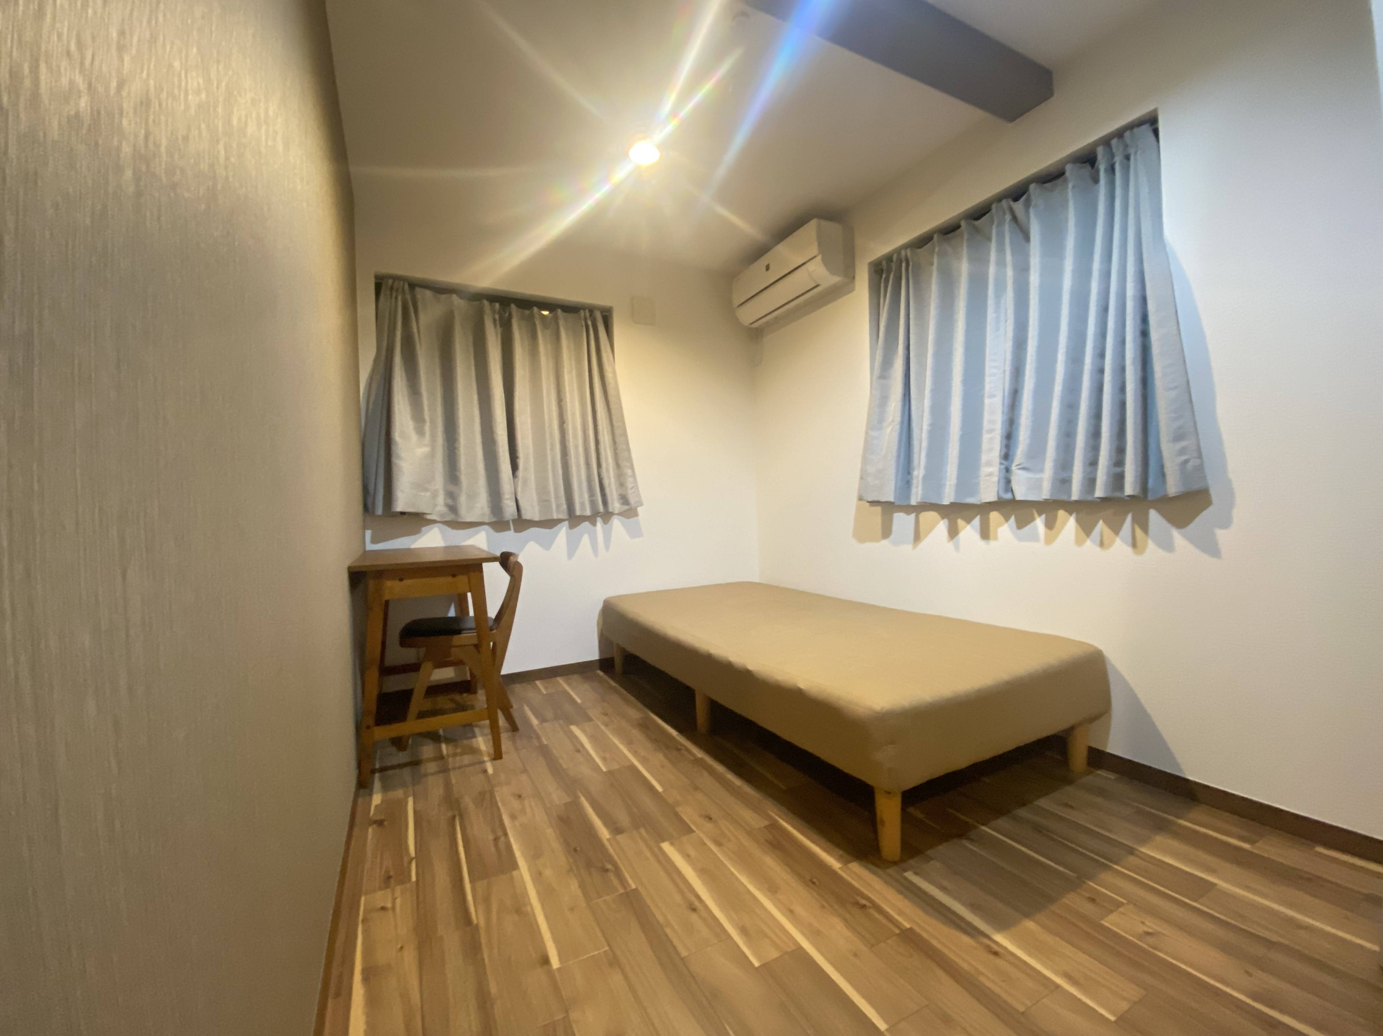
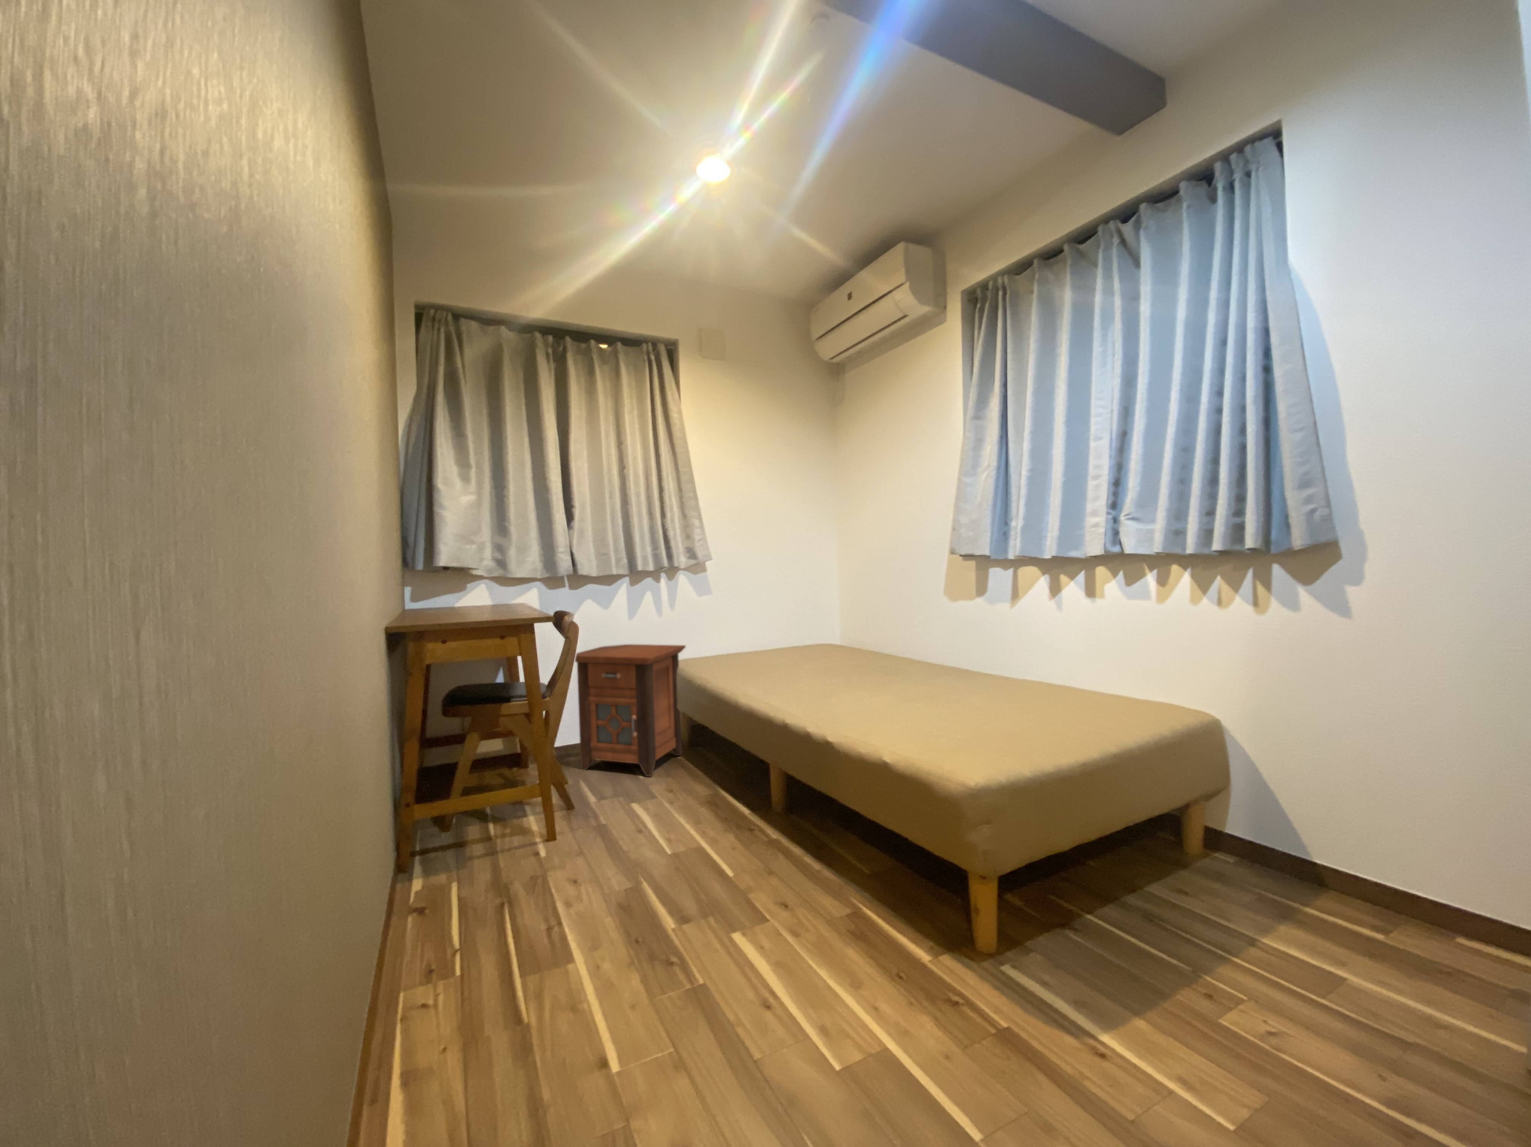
+ nightstand [575,643,686,777]
